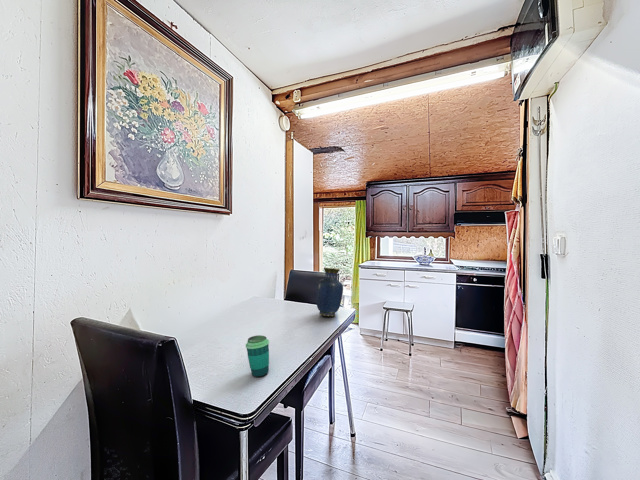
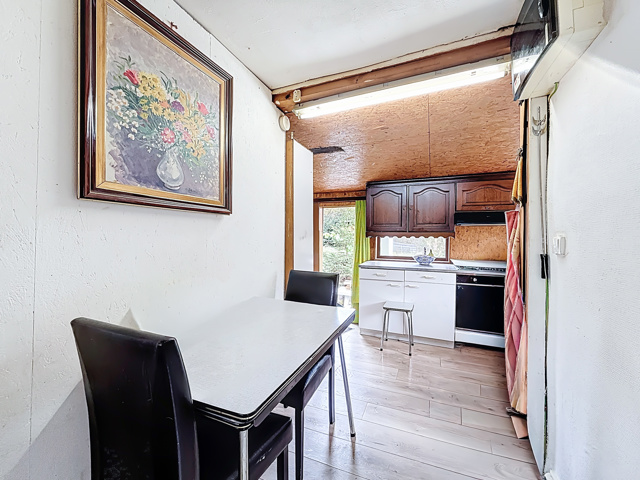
- vase [315,267,344,317]
- cup [245,334,270,378]
